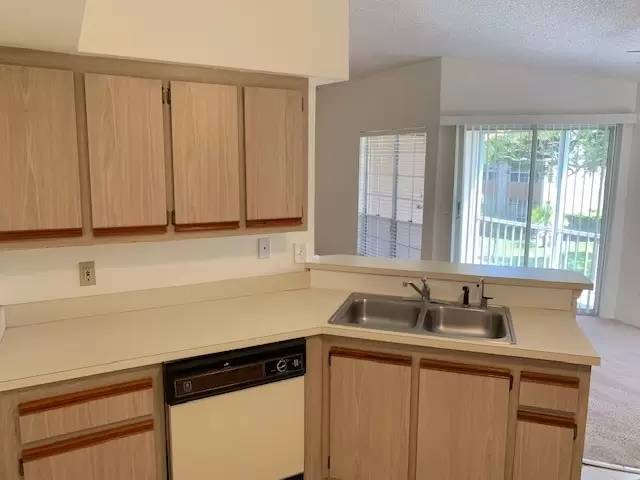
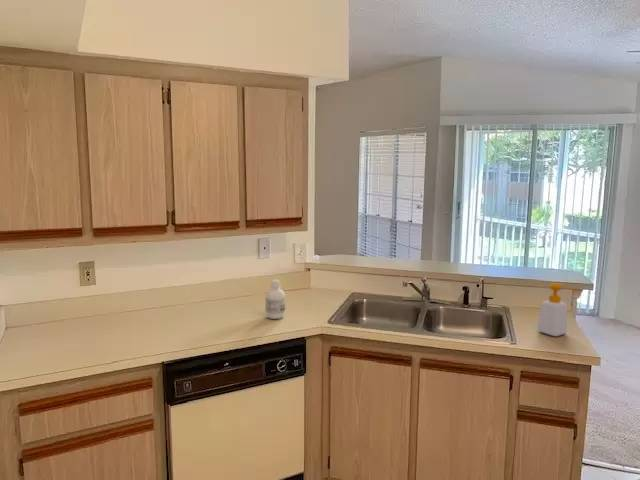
+ bottle [265,278,286,320]
+ soap bottle [536,282,577,337]
